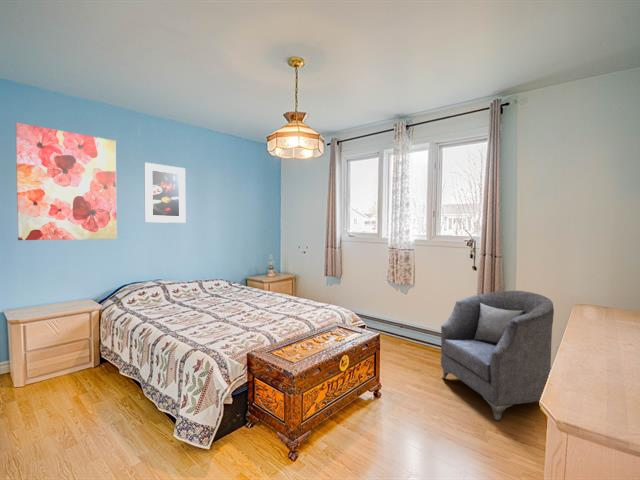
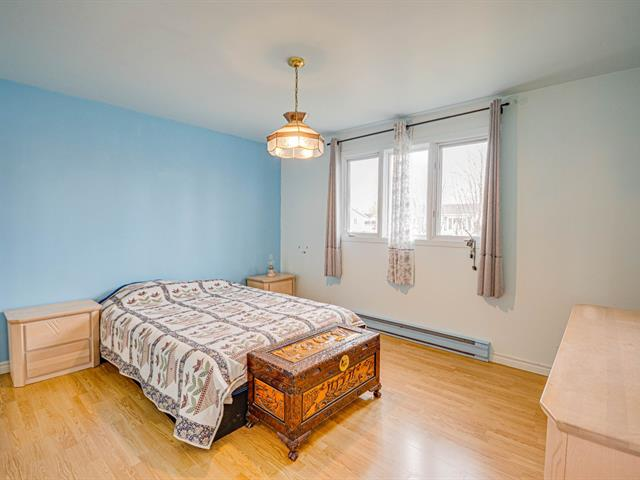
- wall art [14,122,118,241]
- armchair [440,290,555,421]
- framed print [143,162,186,224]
